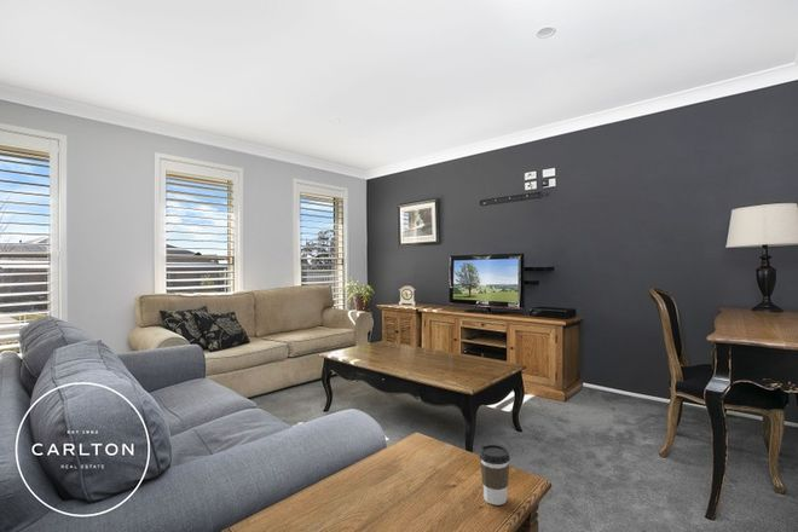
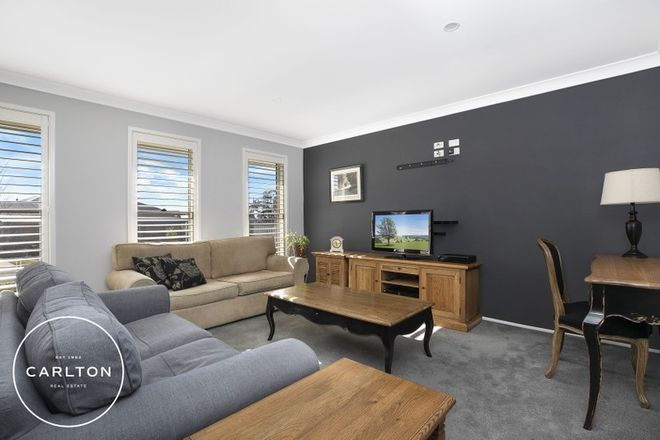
- coffee cup [479,444,511,507]
